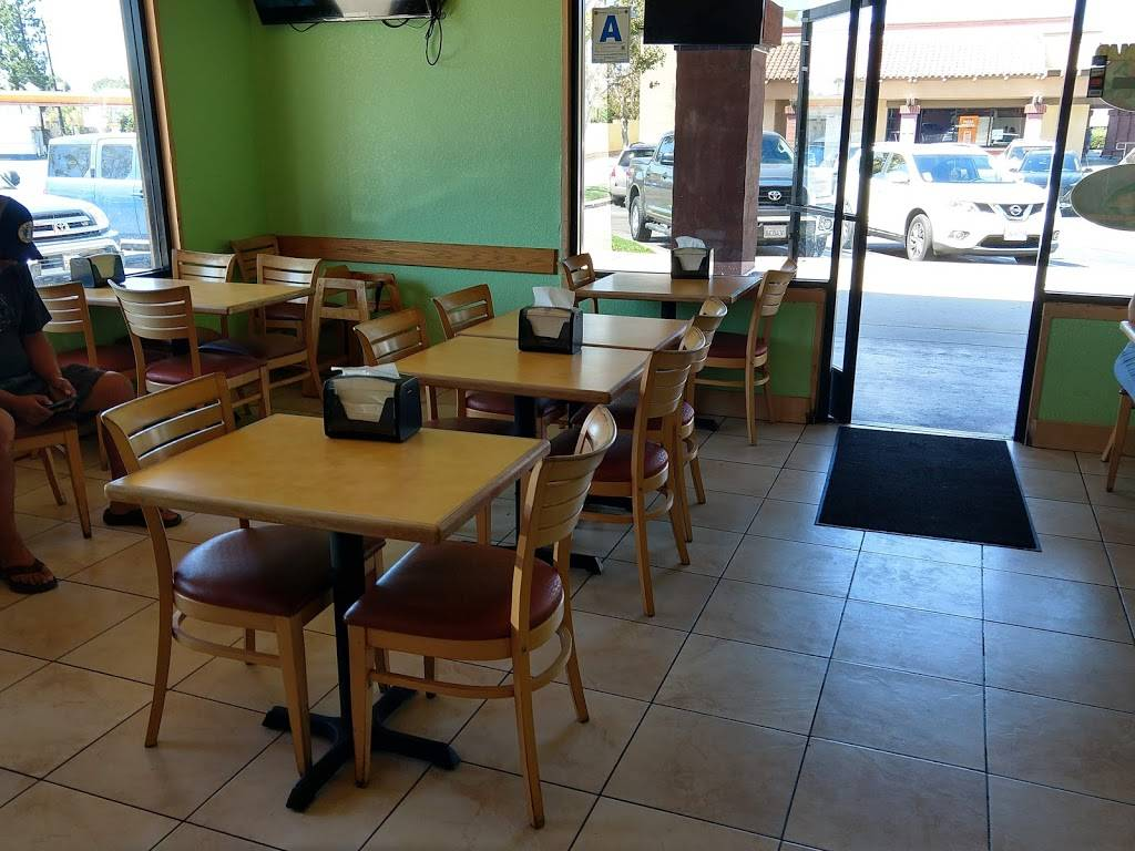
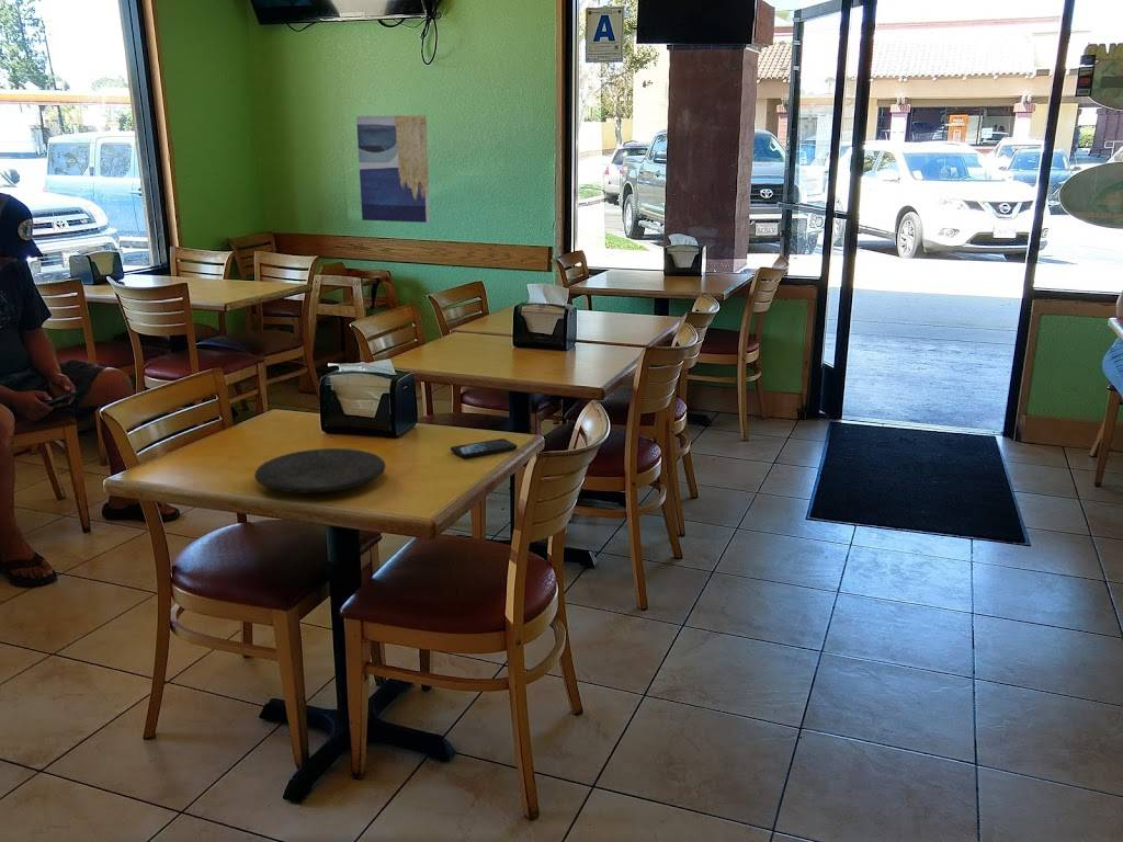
+ wall art [355,114,431,224]
+ plate [253,447,387,494]
+ smartphone [450,437,519,458]
